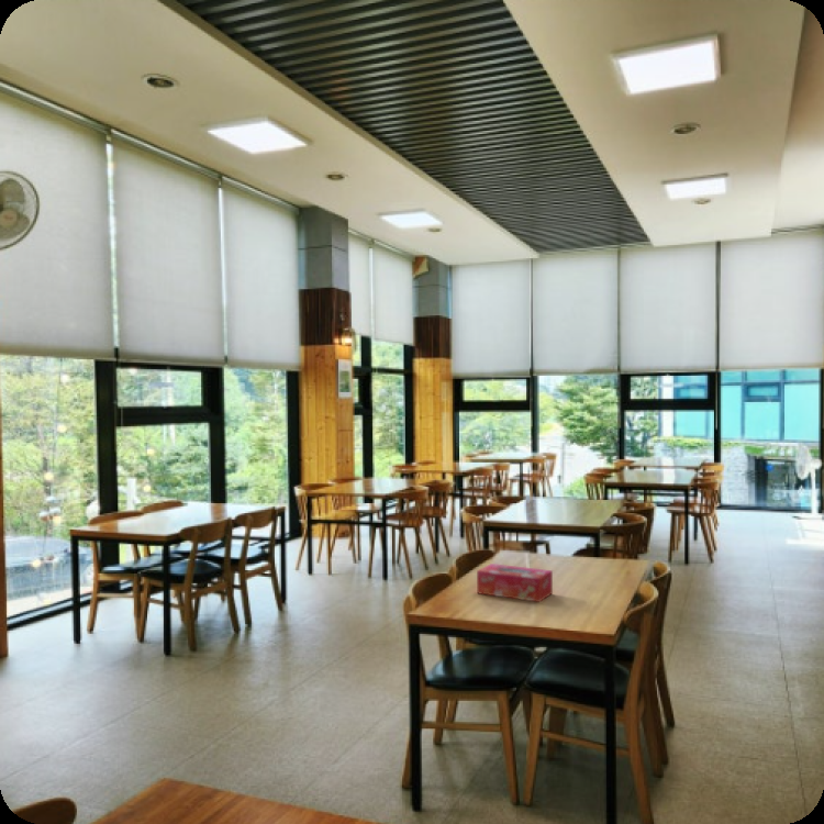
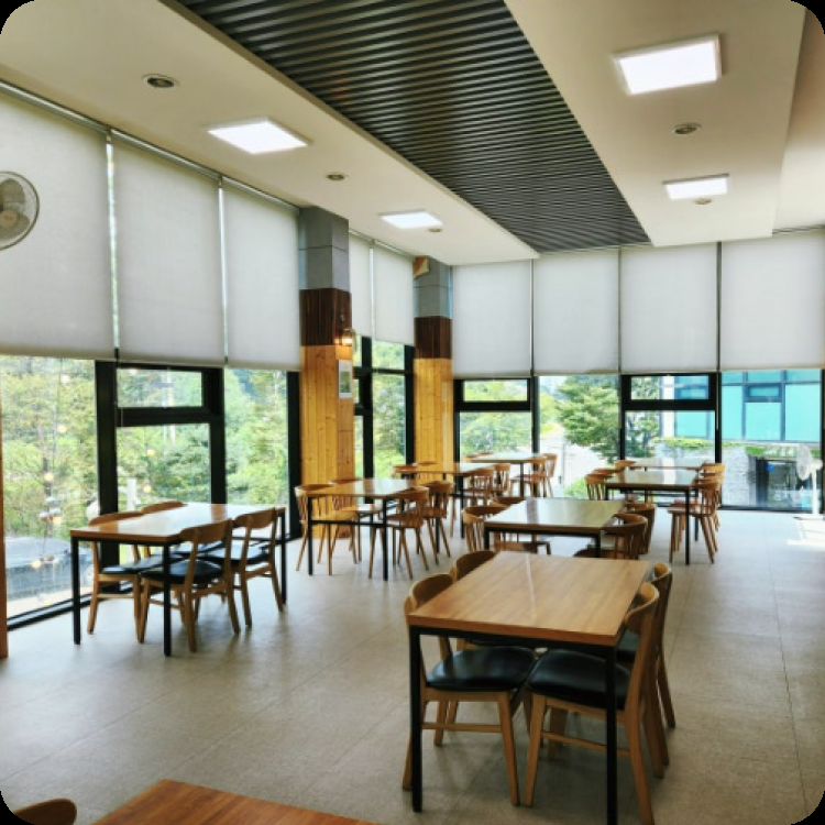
- tissue box [476,563,554,603]
